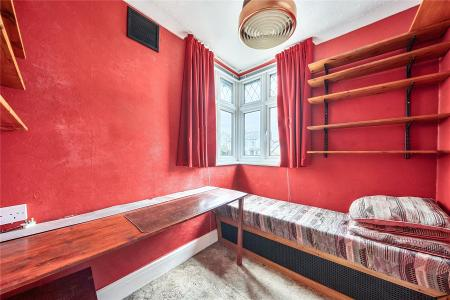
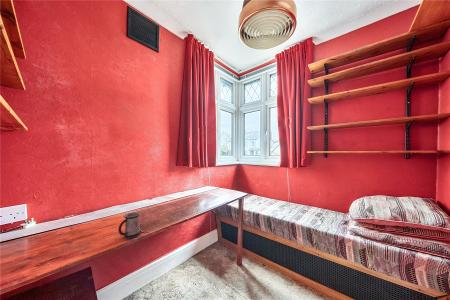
+ mug [117,211,142,240]
